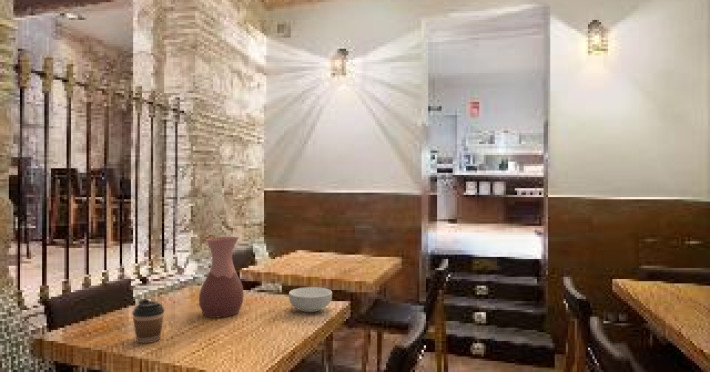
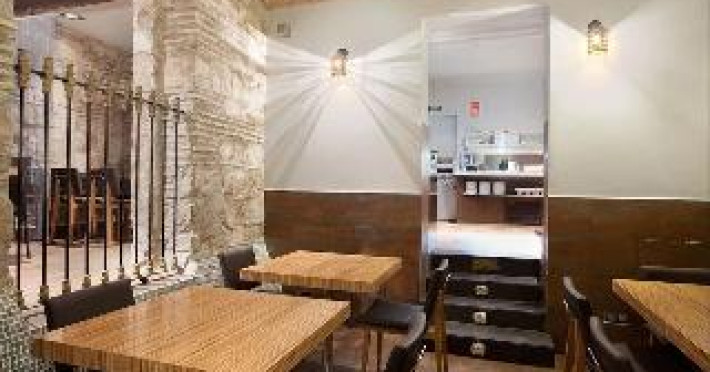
- vase [198,236,245,319]
- cereal bowl [288,286,333,313]
- coffee cup [131,298,165,344]
